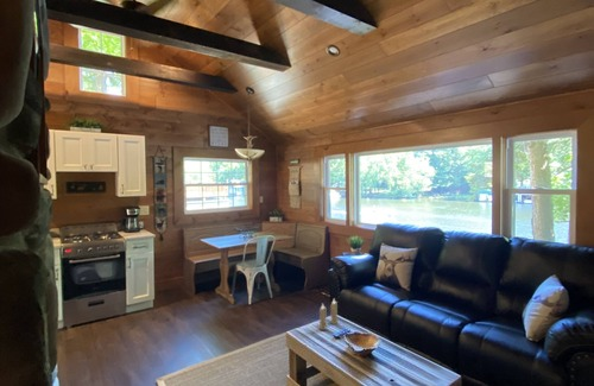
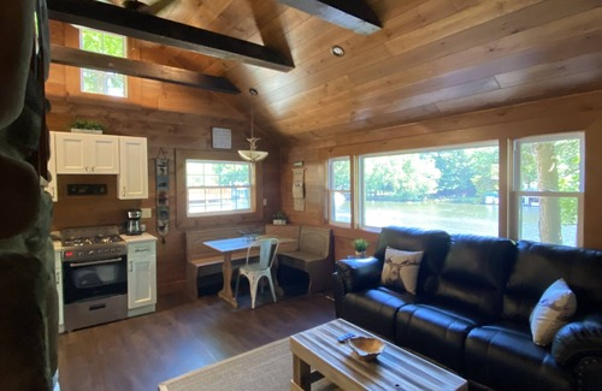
- candle [317,298,340,331]
